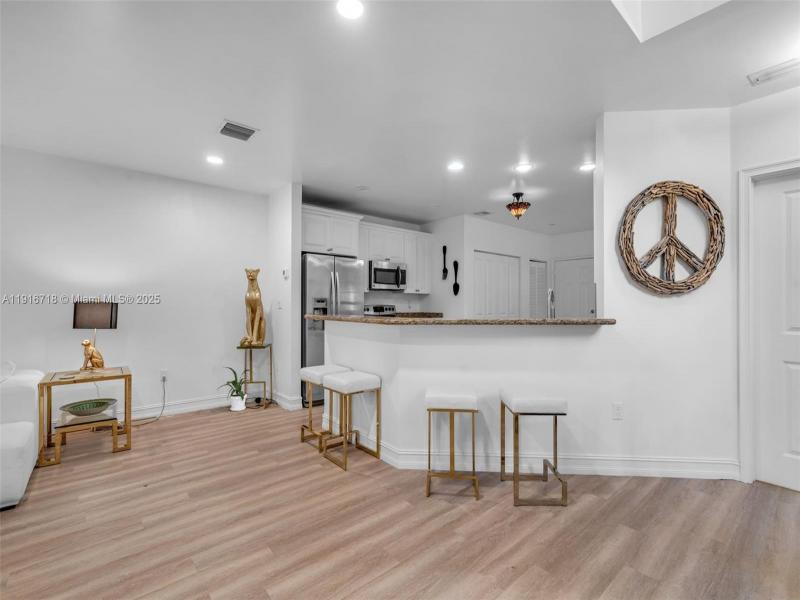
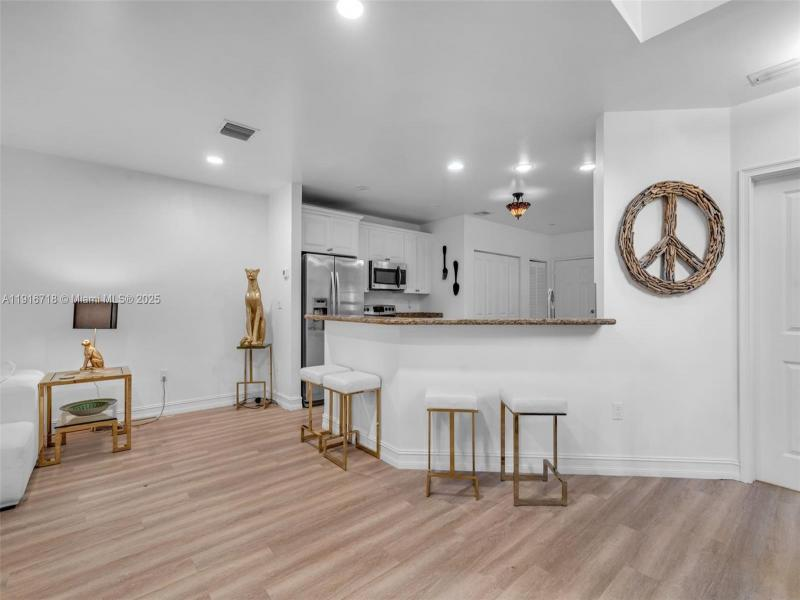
- house plant [216,366,257,412]
